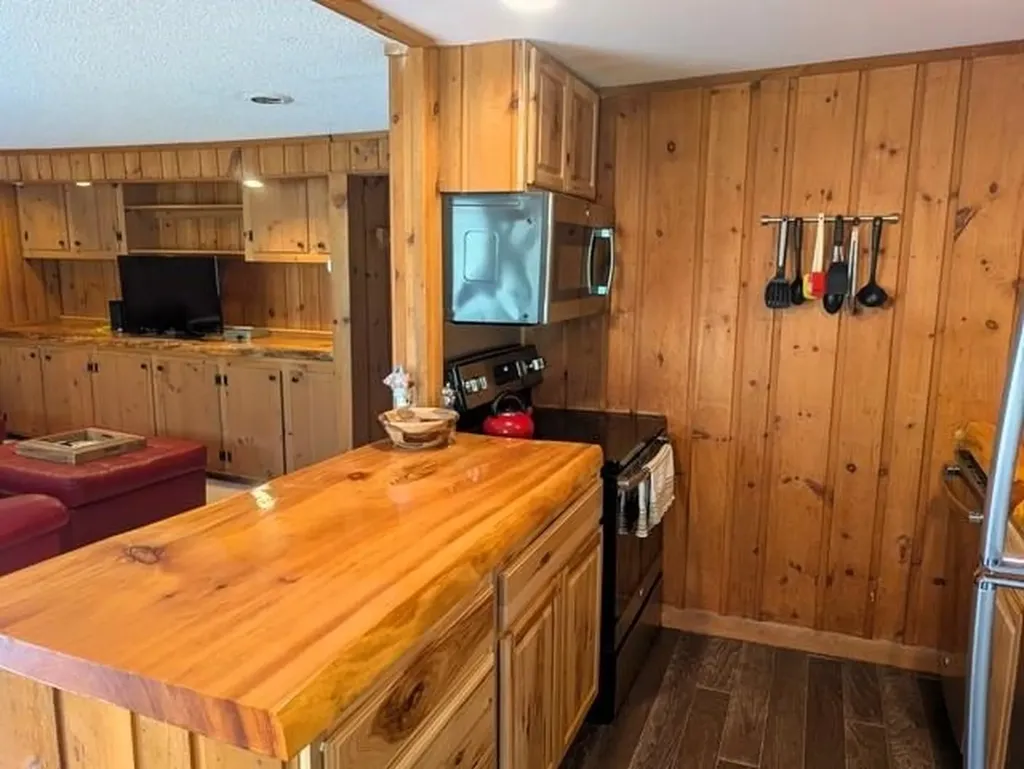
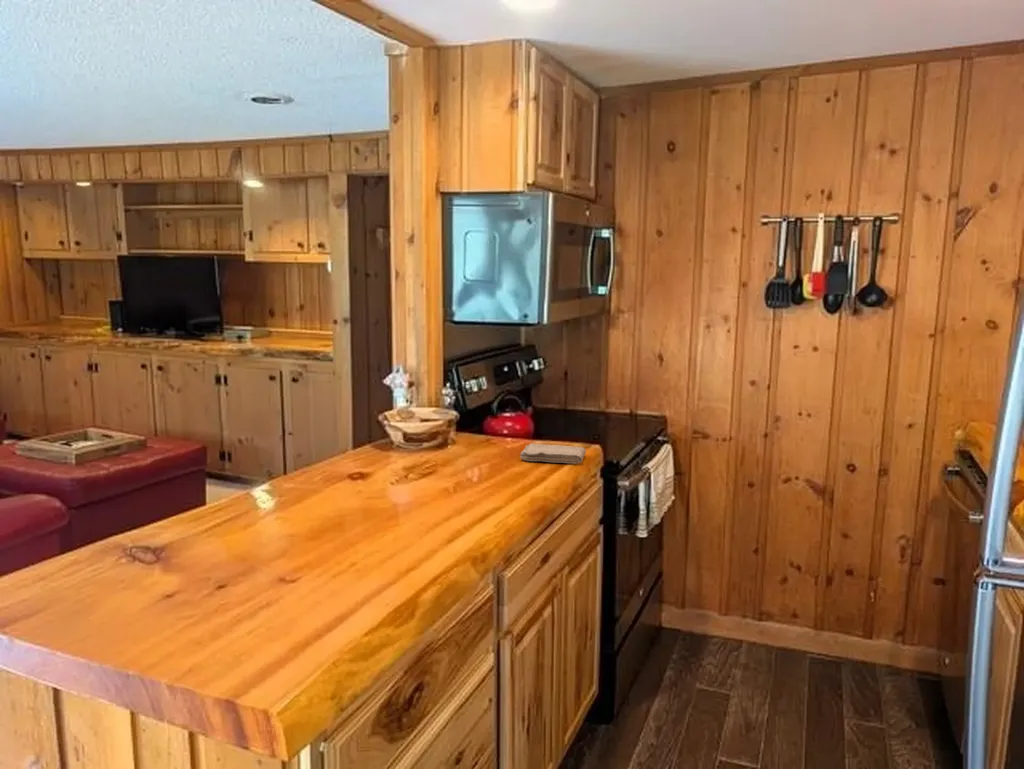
+ washcloth [519,443,587,464]
